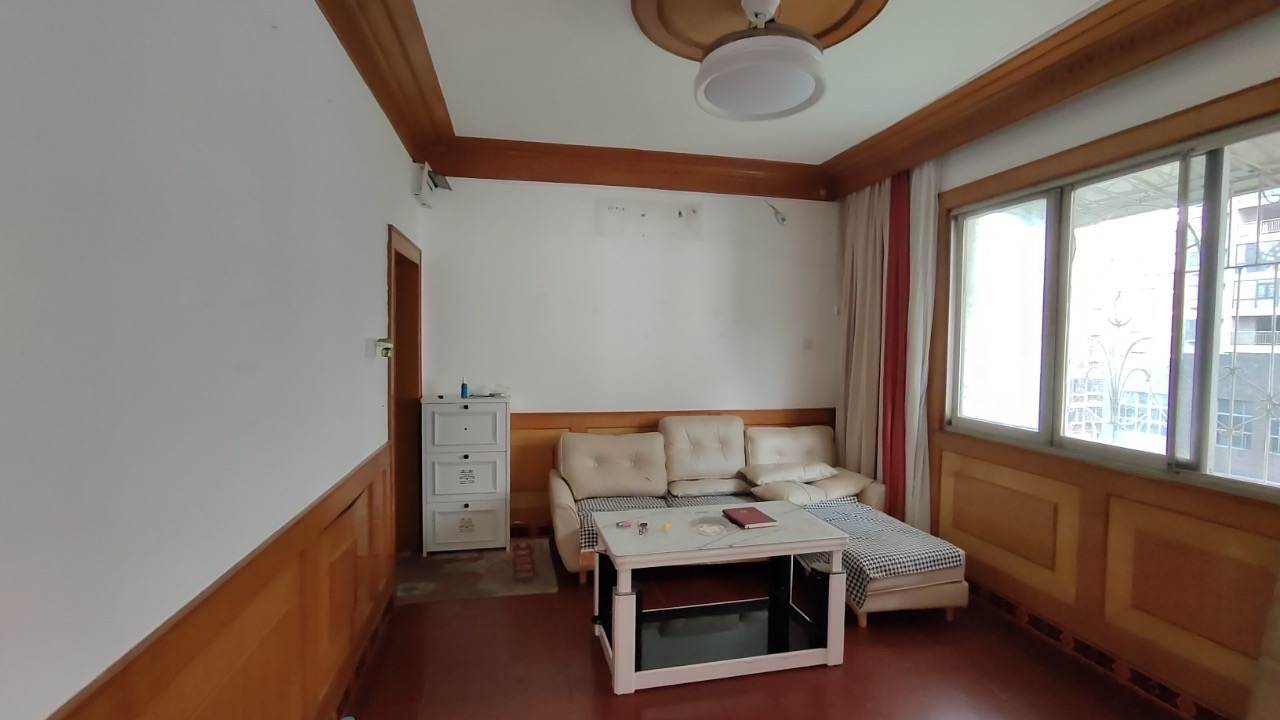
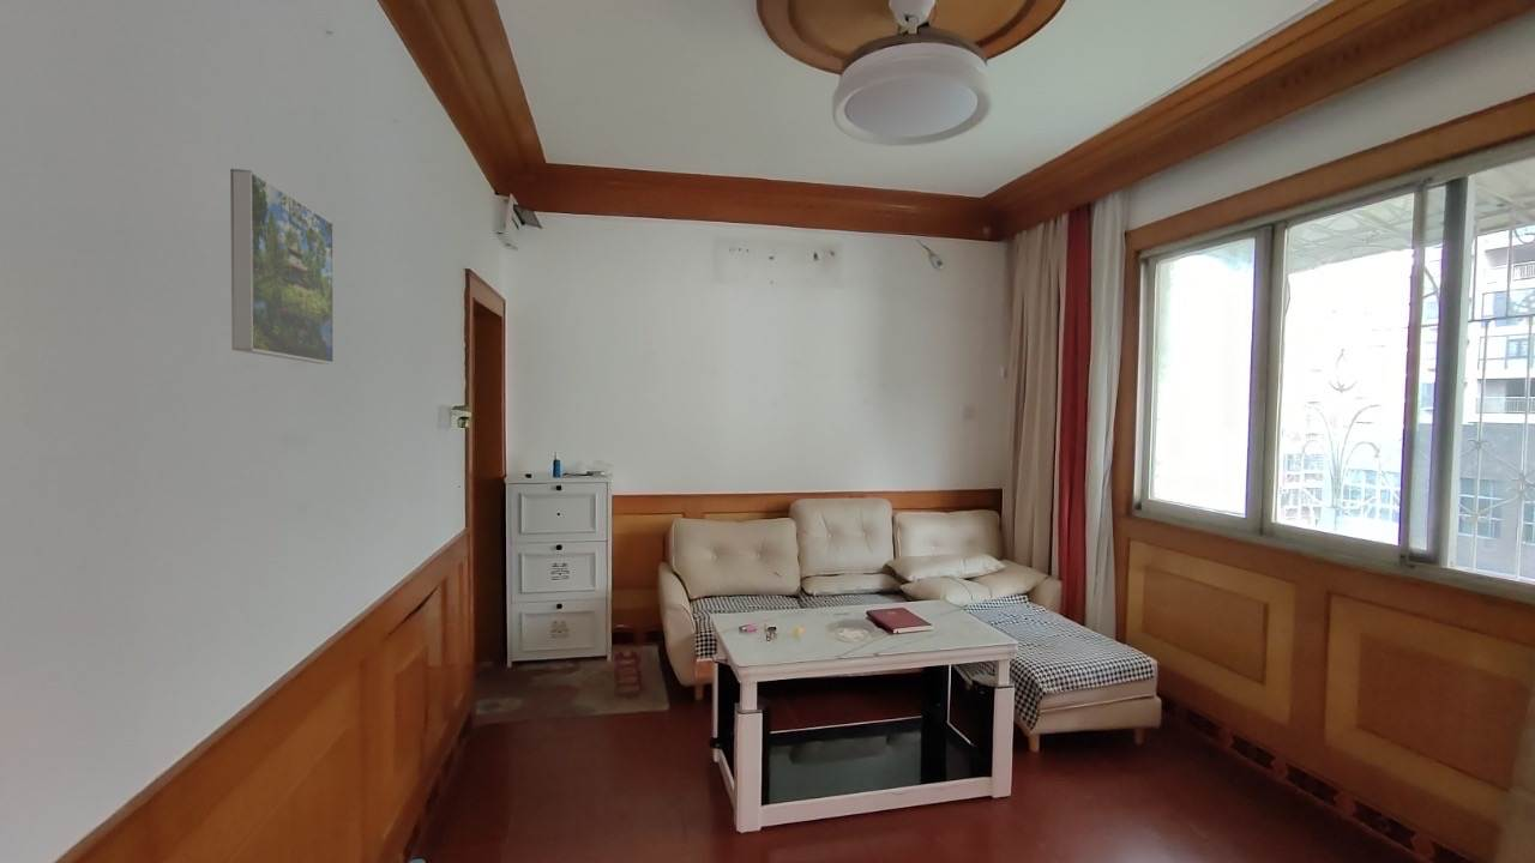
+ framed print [229,168,335,366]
